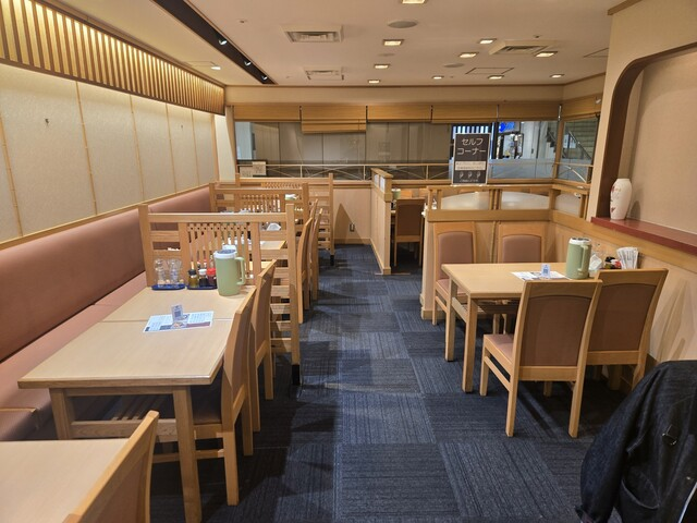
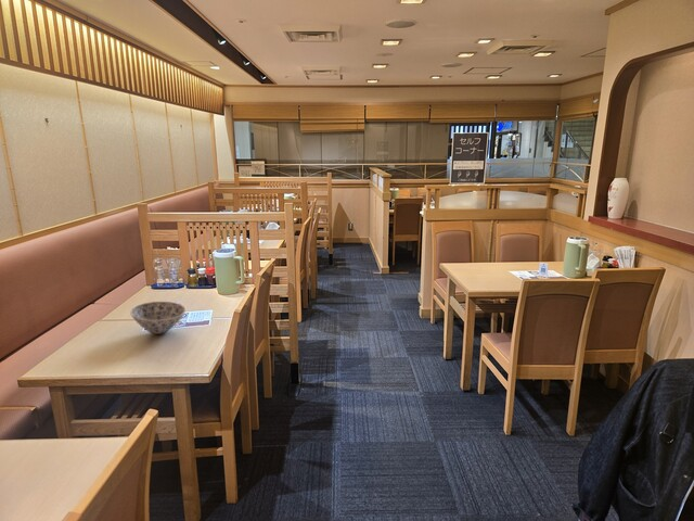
+ bowl [129,301,187,335]
